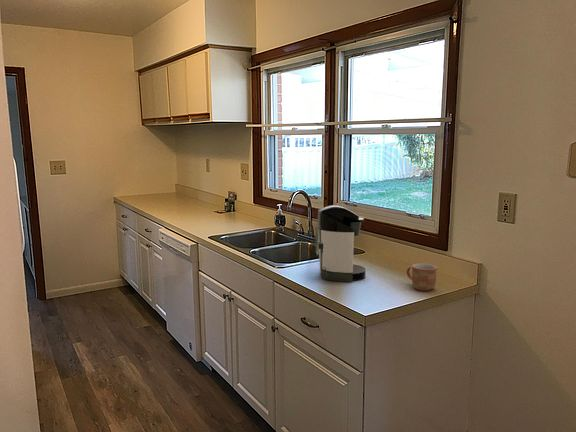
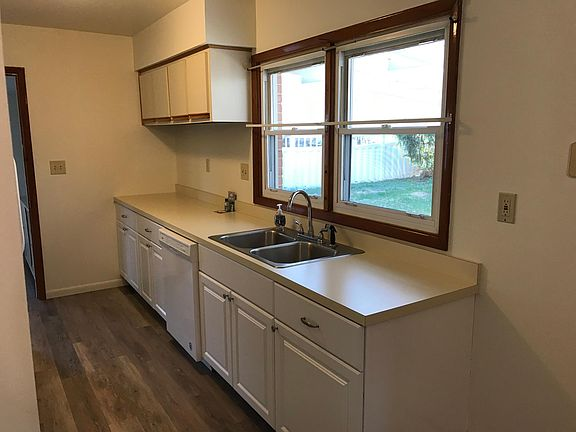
- coffee maker [315,204,367,283]
- mug [406,262,438,292]
